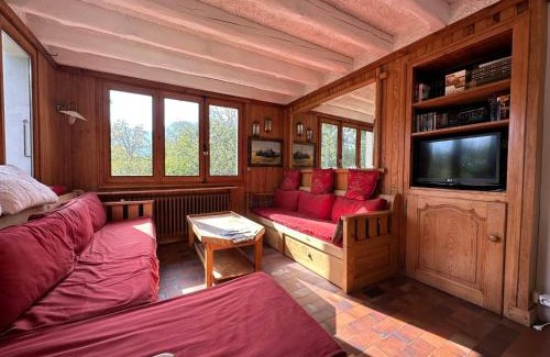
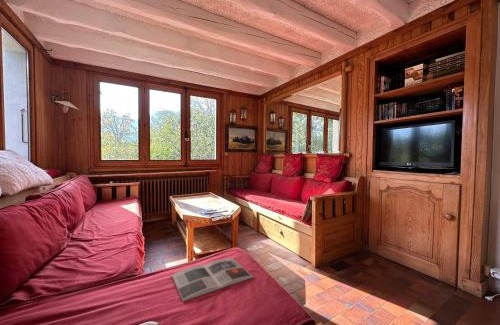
+ magazine [171,257,254,302]
